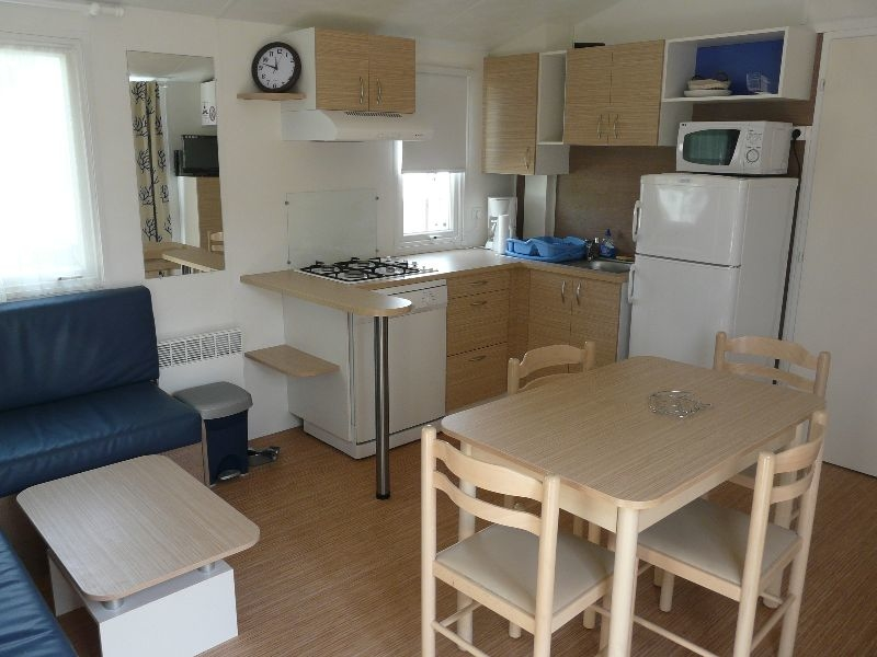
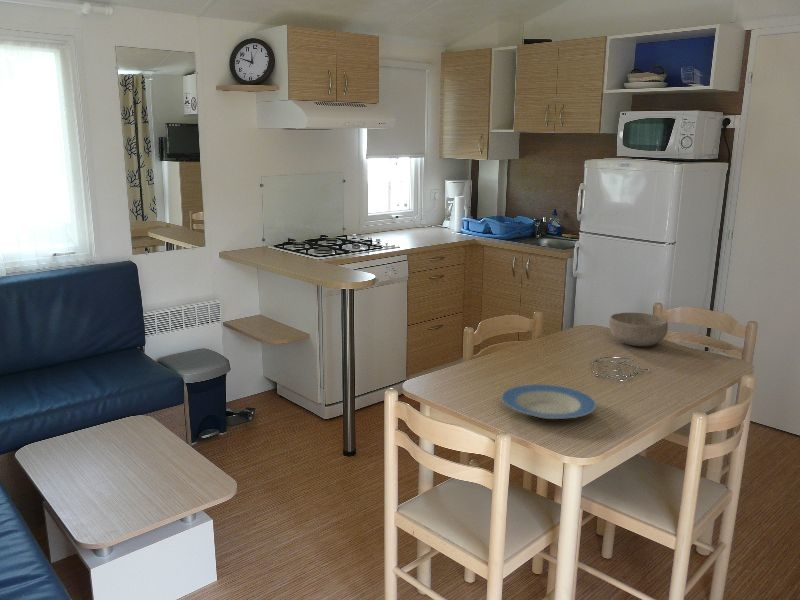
+ plate [500,383,597,420]
+ bowl [608,312,669,347]
